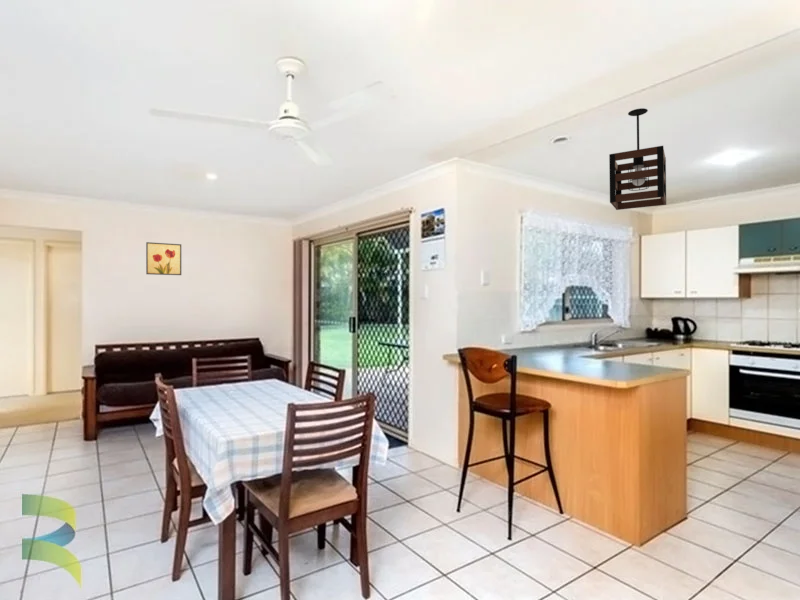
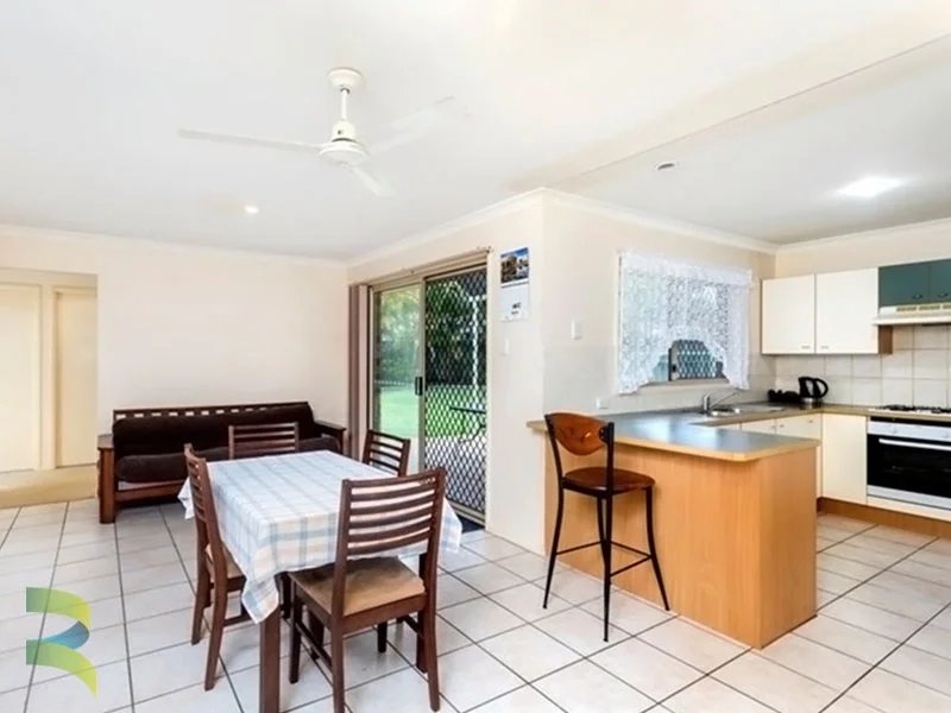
- pendant light [608,107,667,211]
- wall art [145,241,182,276]
